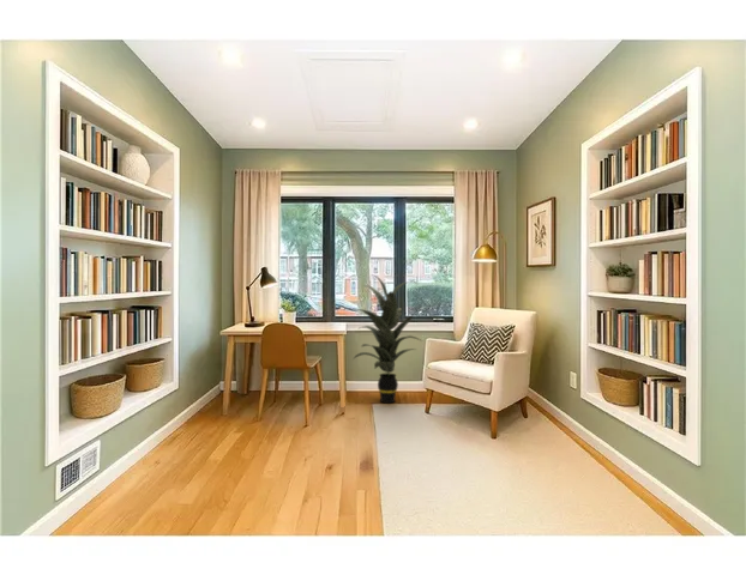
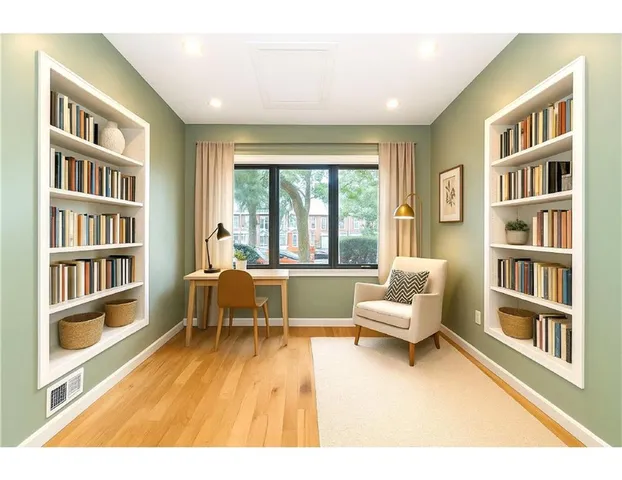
- indoor plant [347,273,423,404]
